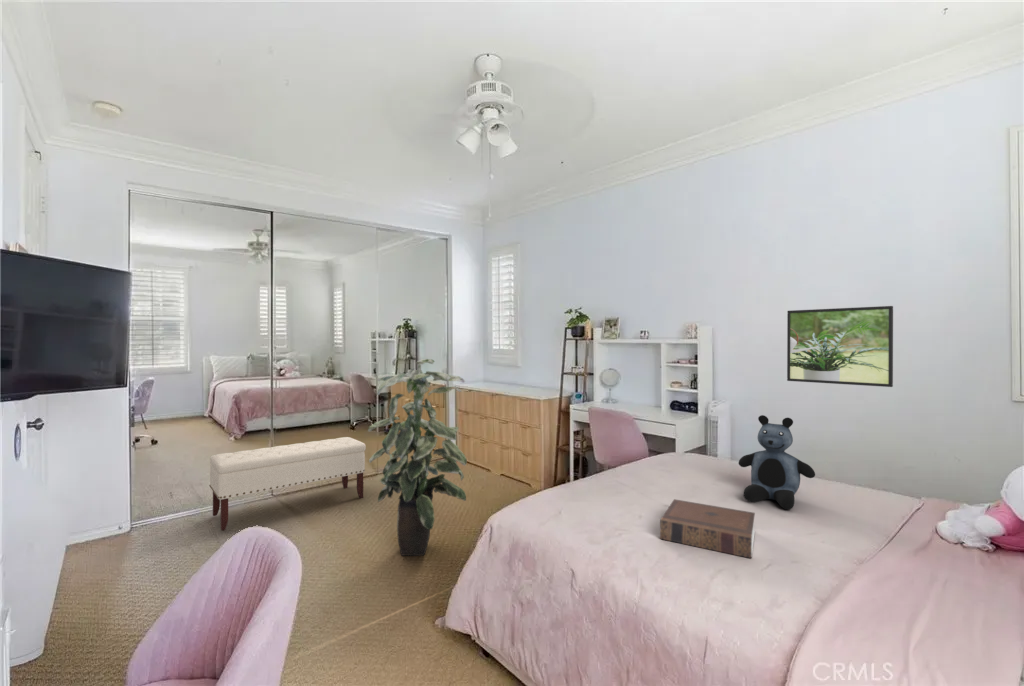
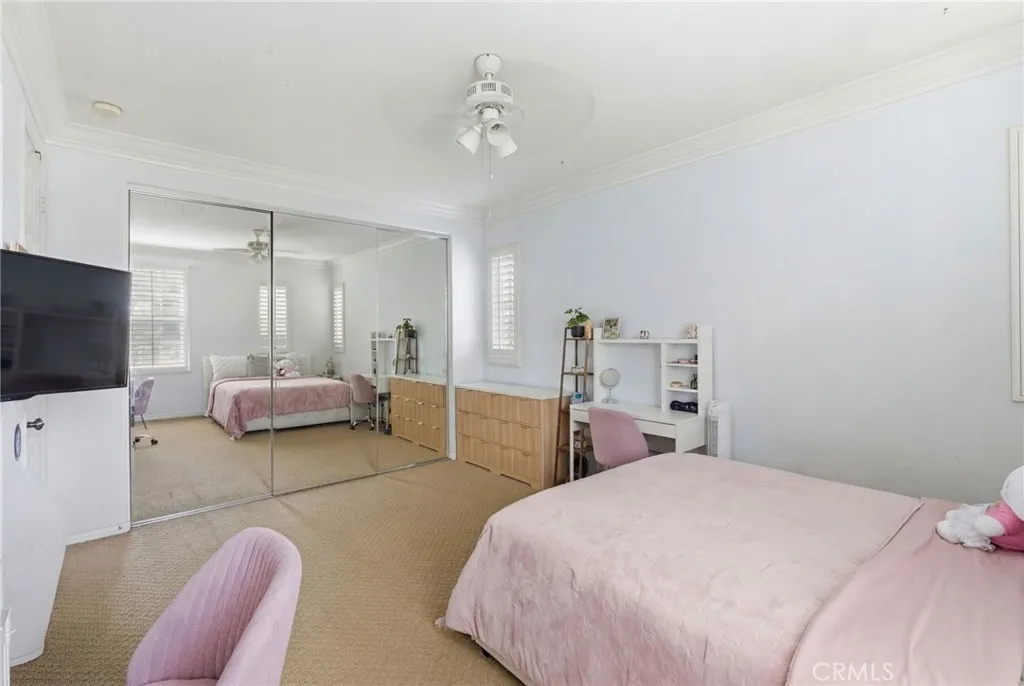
- indoor plant [367,358,468,557]
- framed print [786,305,894,388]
- teddy bear [738,414,816,510]
- book [659,498,756,559]
- bench [208,436,367,531]
